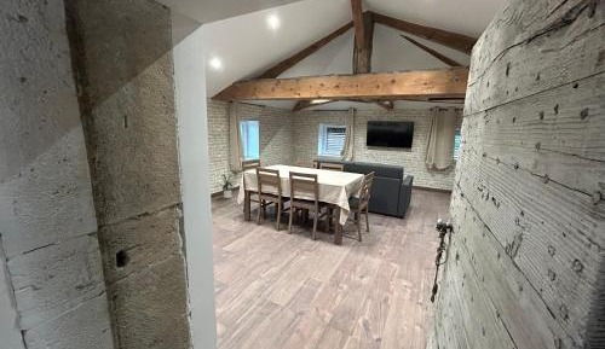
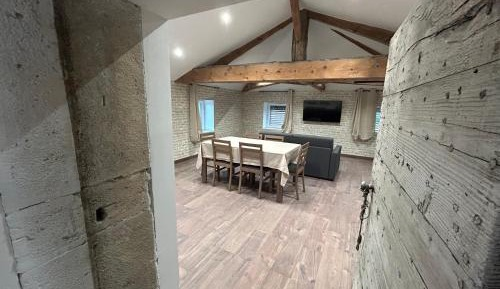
- house plant [214,174,237,199]
